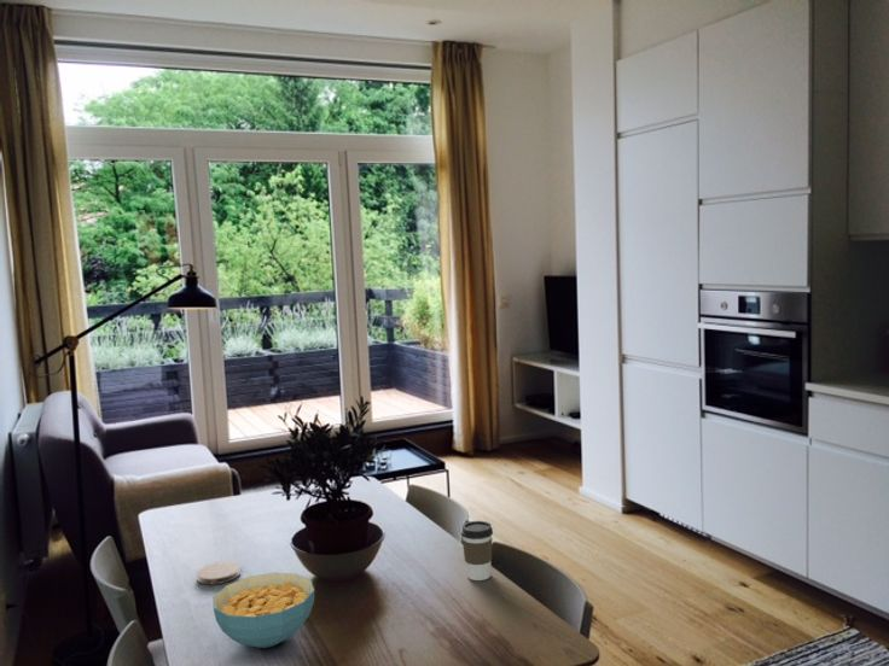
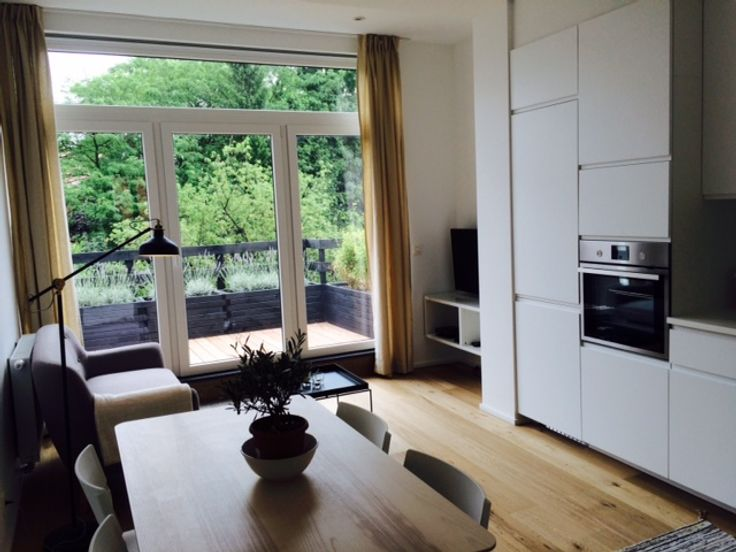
- coaster [196,561,242,585]
- cereal bowl [211,572,315,649]
- coffee cup [460,520,494,582]
